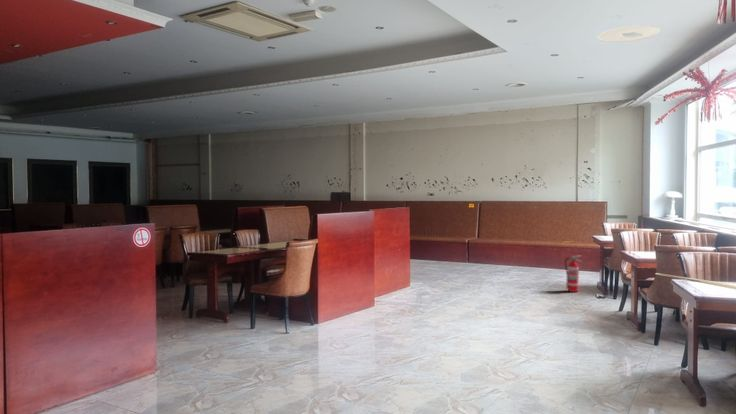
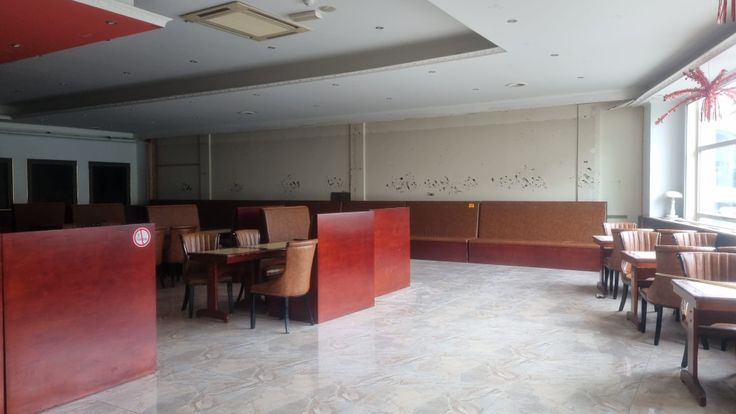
- ceiling light [597,24,662,43]
- fire extinguisher [564,255,582,293]
